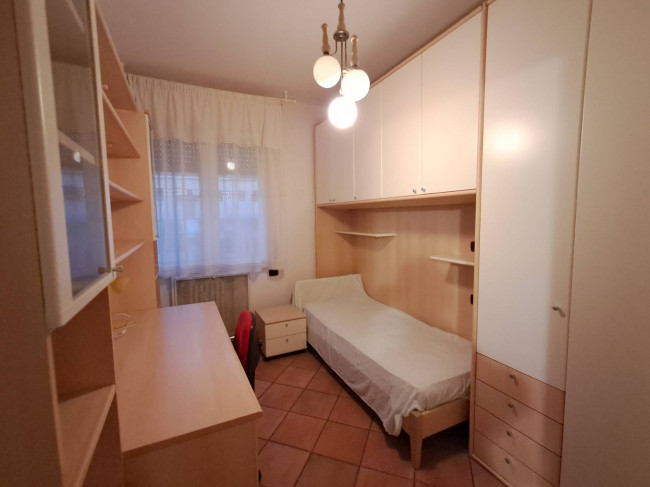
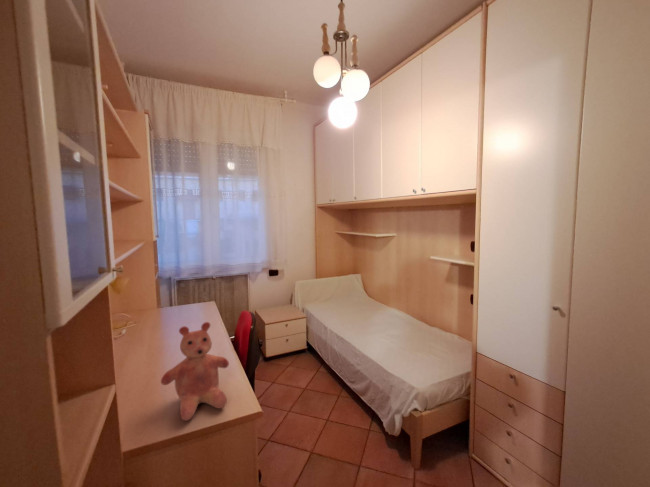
+ teddy bear [160,321,230,422]
